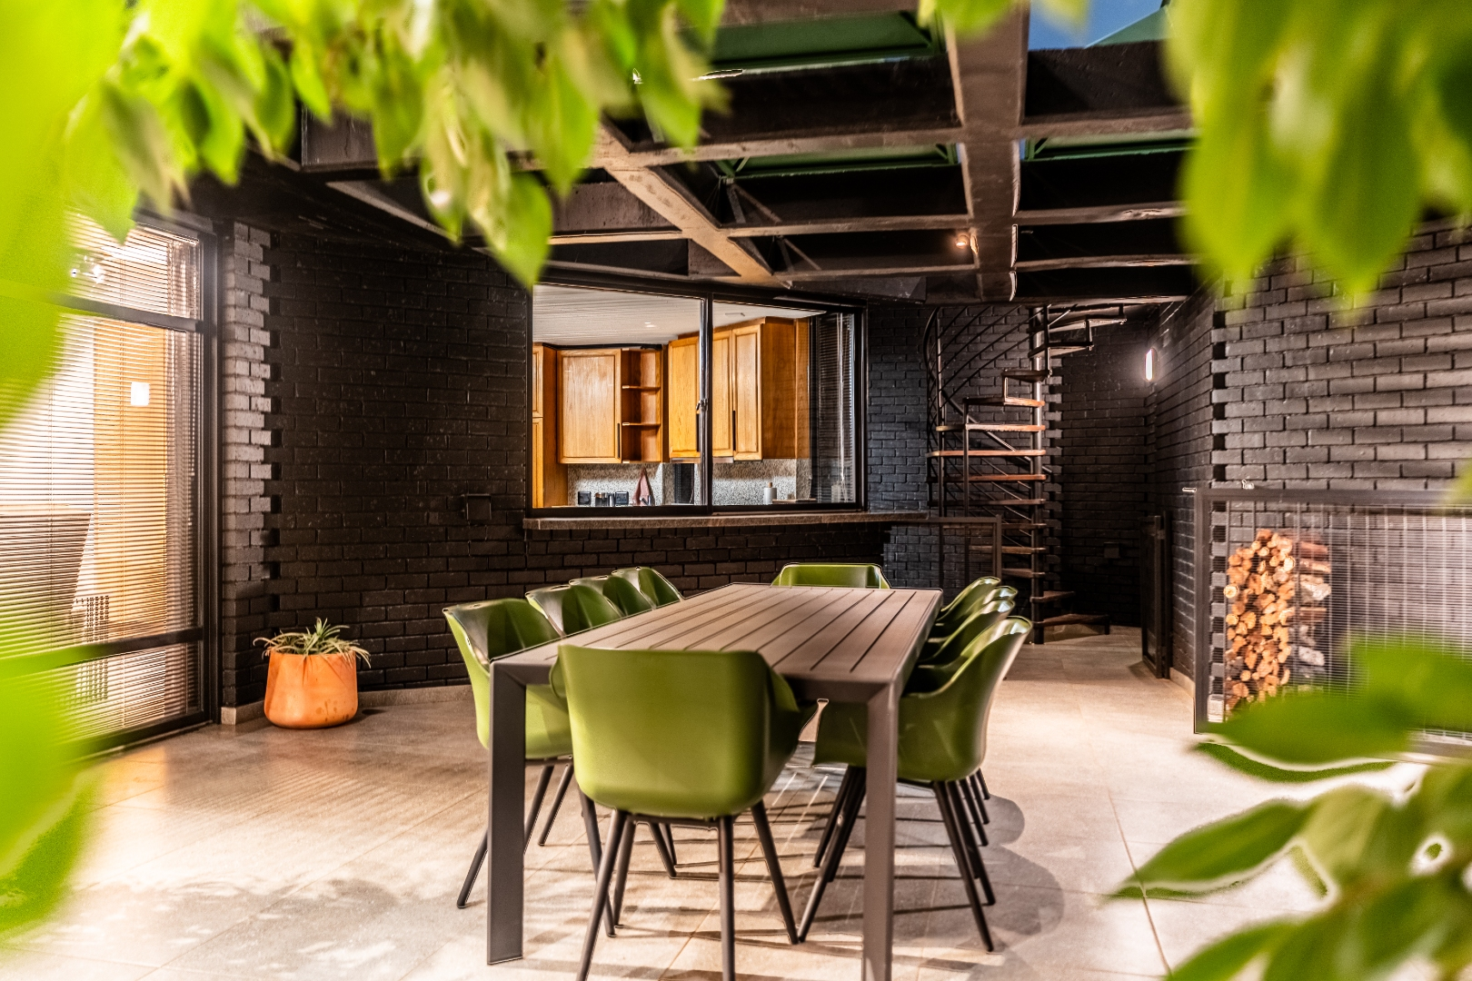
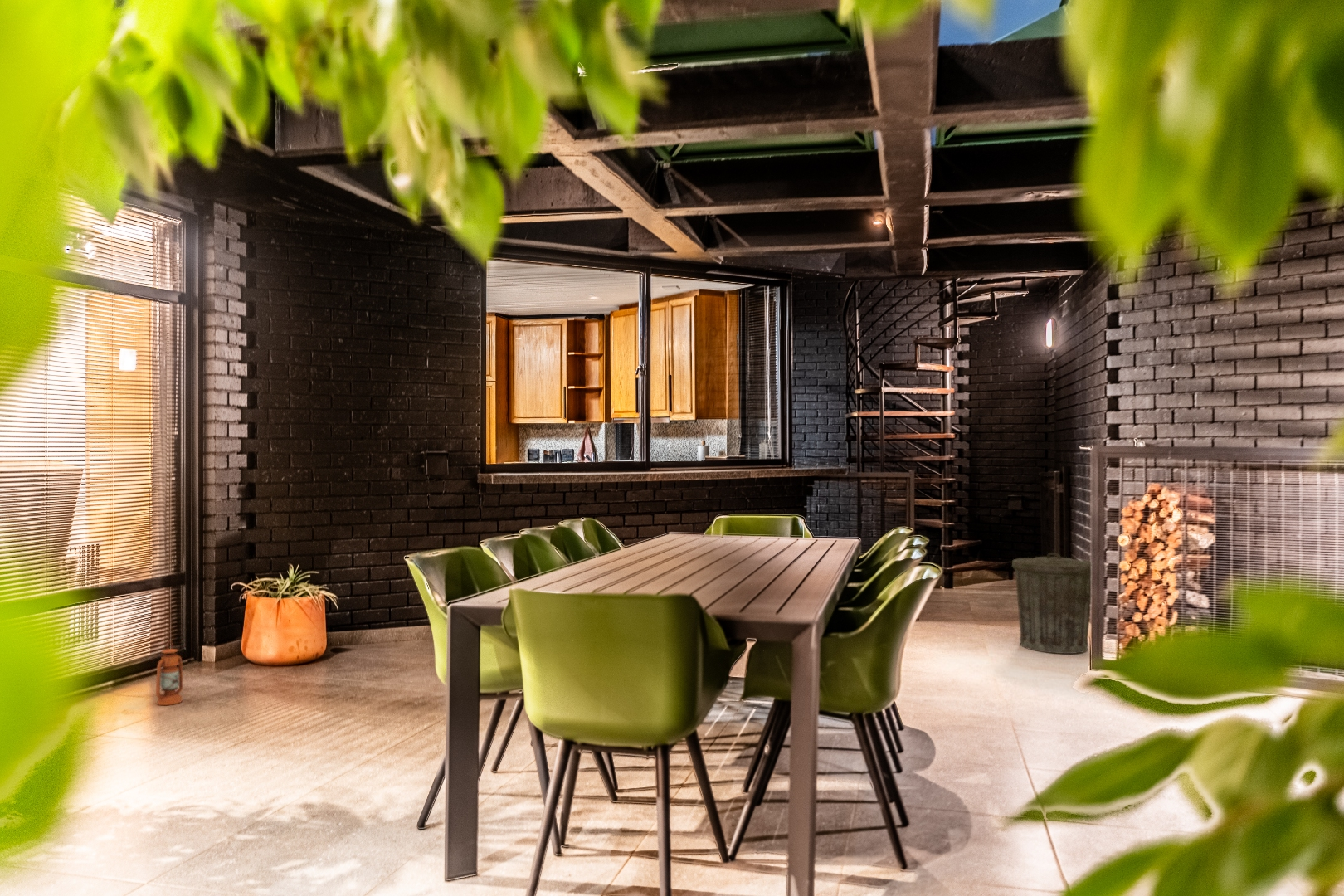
+ trash can [1011,553,1092,655]
+ lantern [155,640,183,706]
